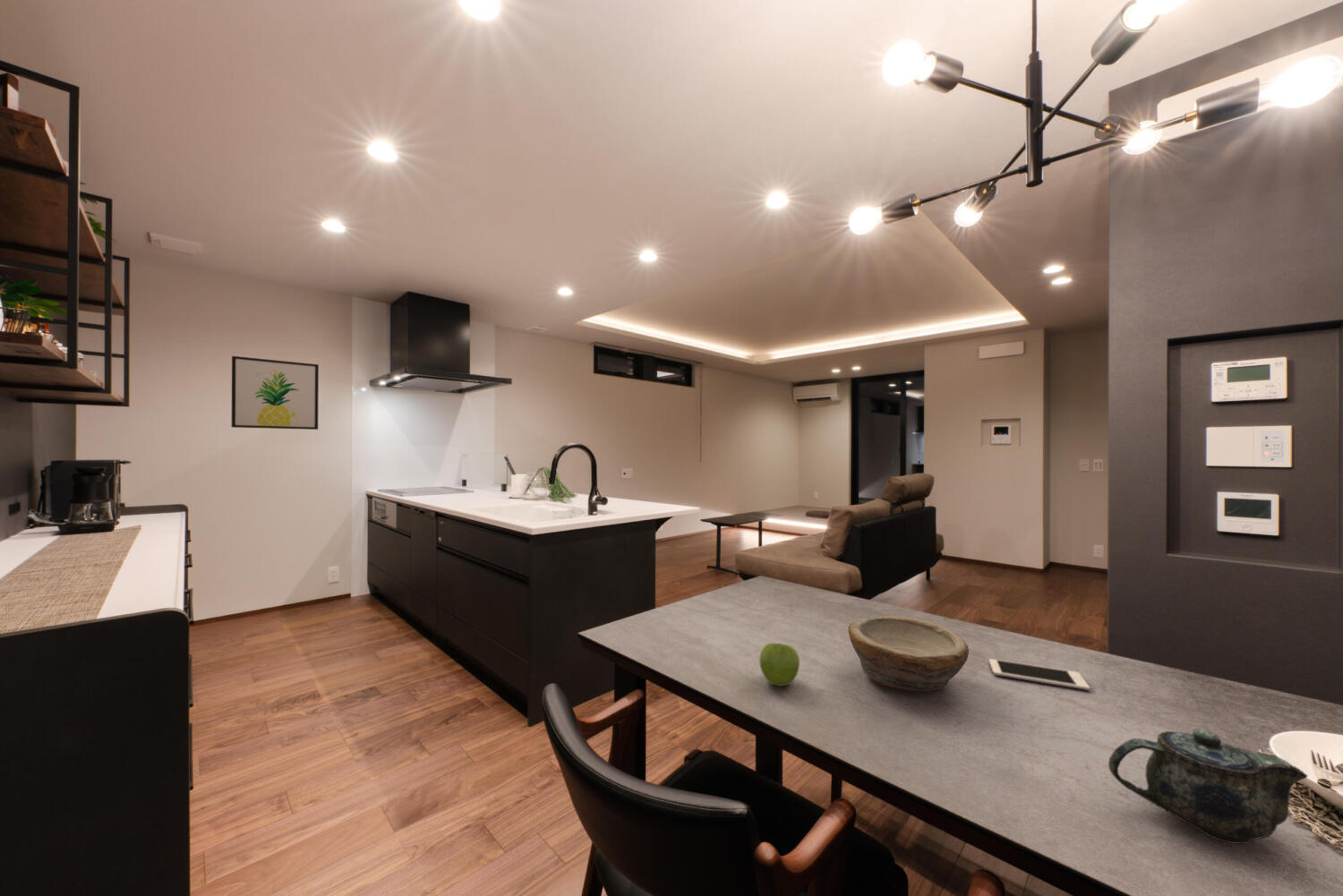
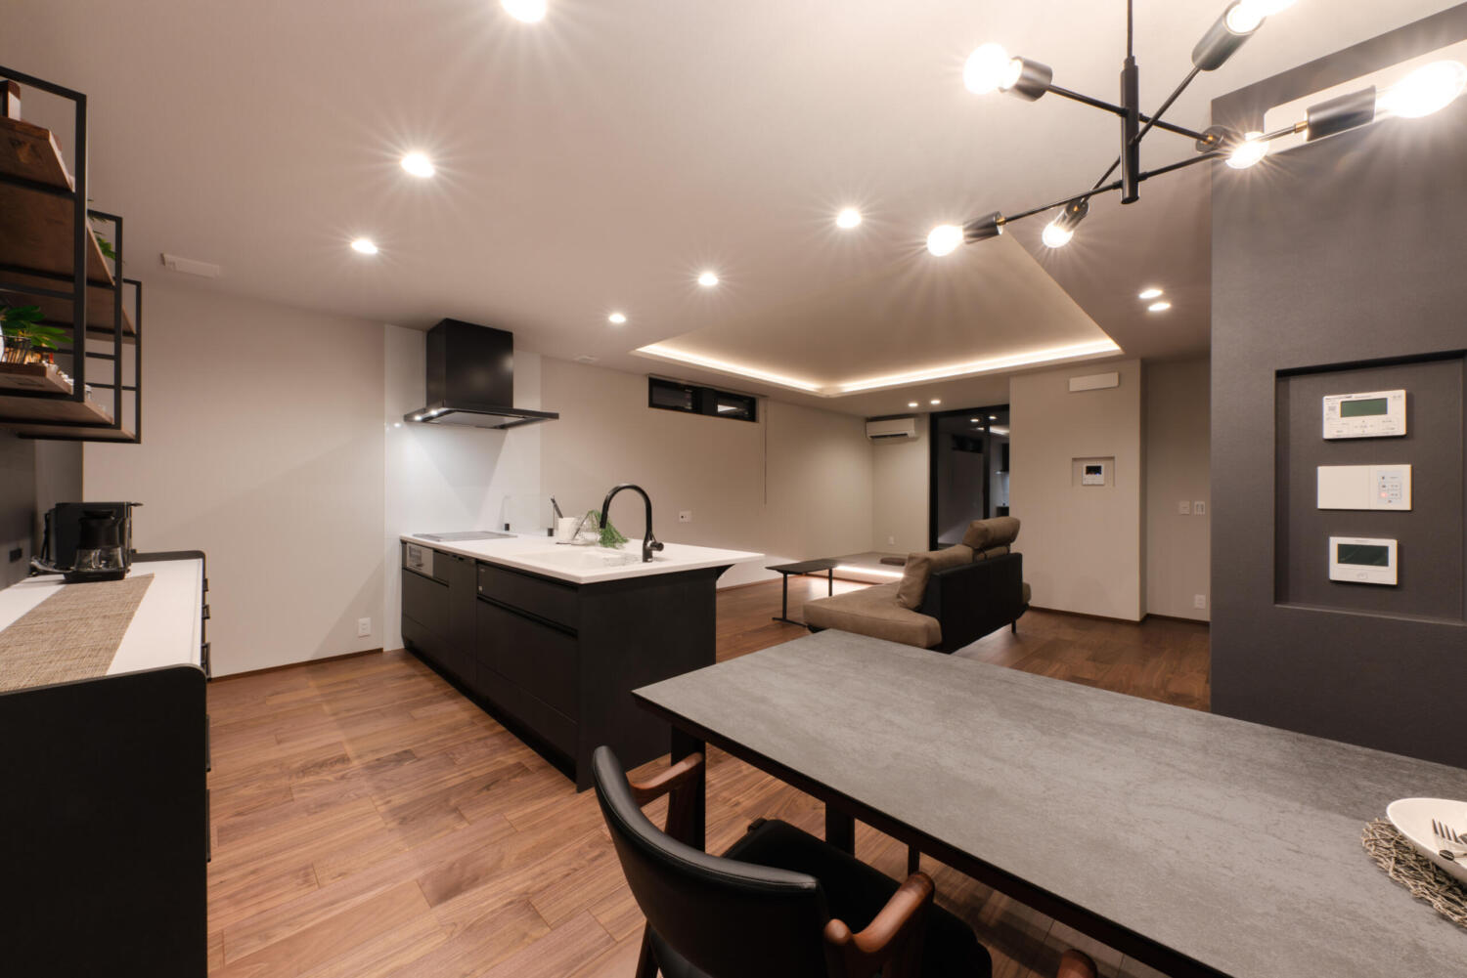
- chinaware [1108,728,1308,845]
- cell phone [988,658,1091,691]
- bowl [847,614,970,692]
- fruit [758,643,800,687]
- wall art [230,355,320,431]
